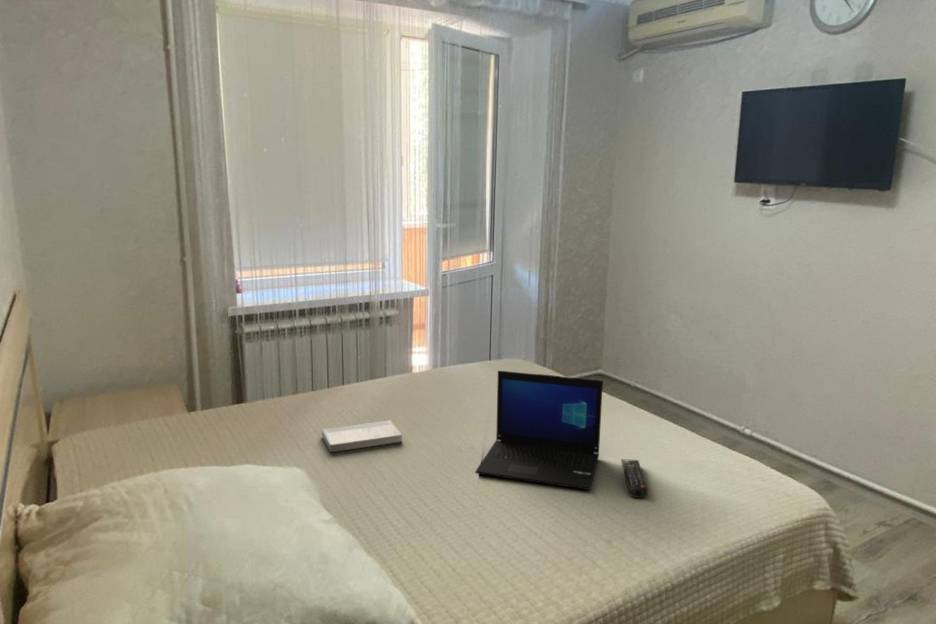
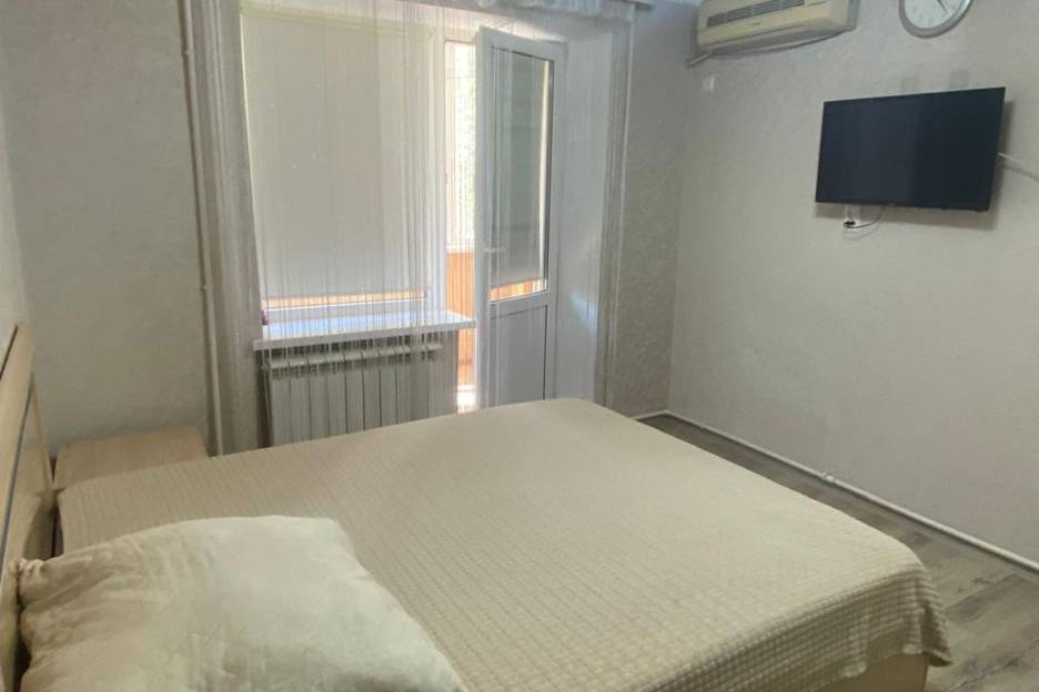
- book [321,419,403,453]
- remote control [620,458,649,499]
- laptop [474,370,604,491]
